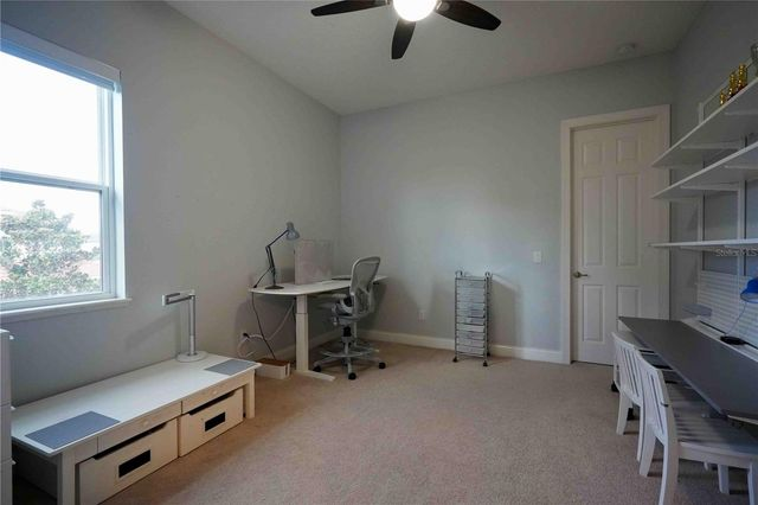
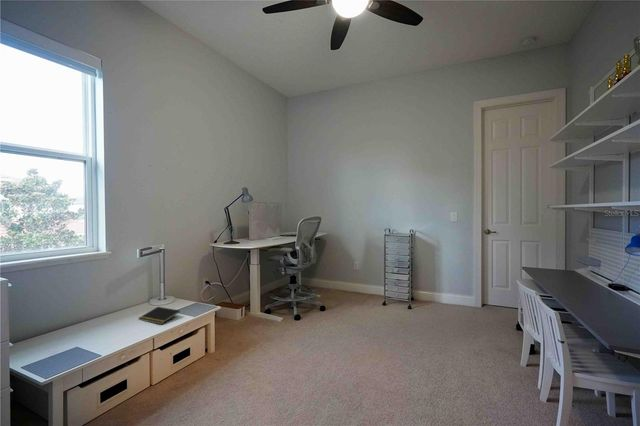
+ notepad [138,306,181,325]
